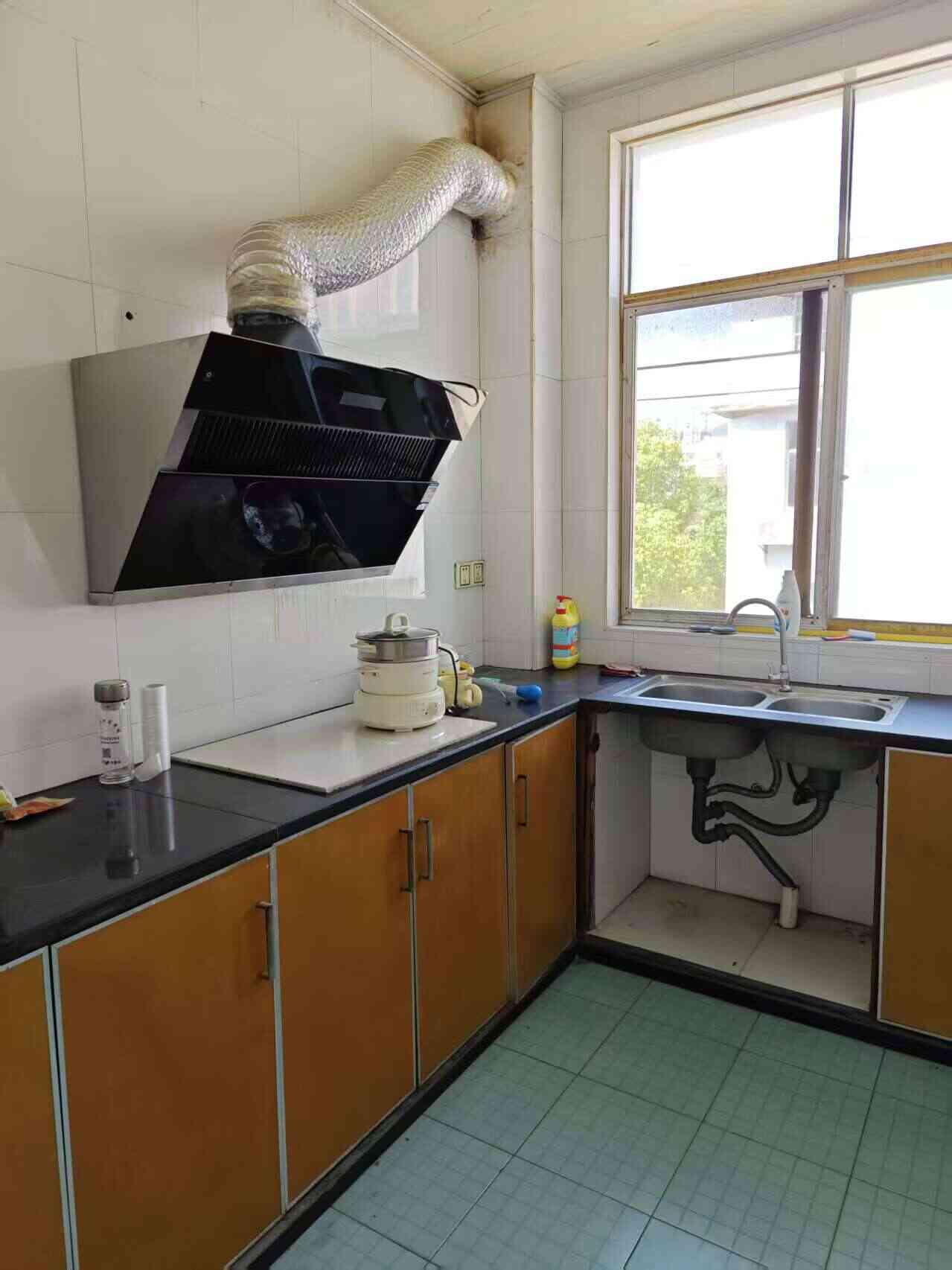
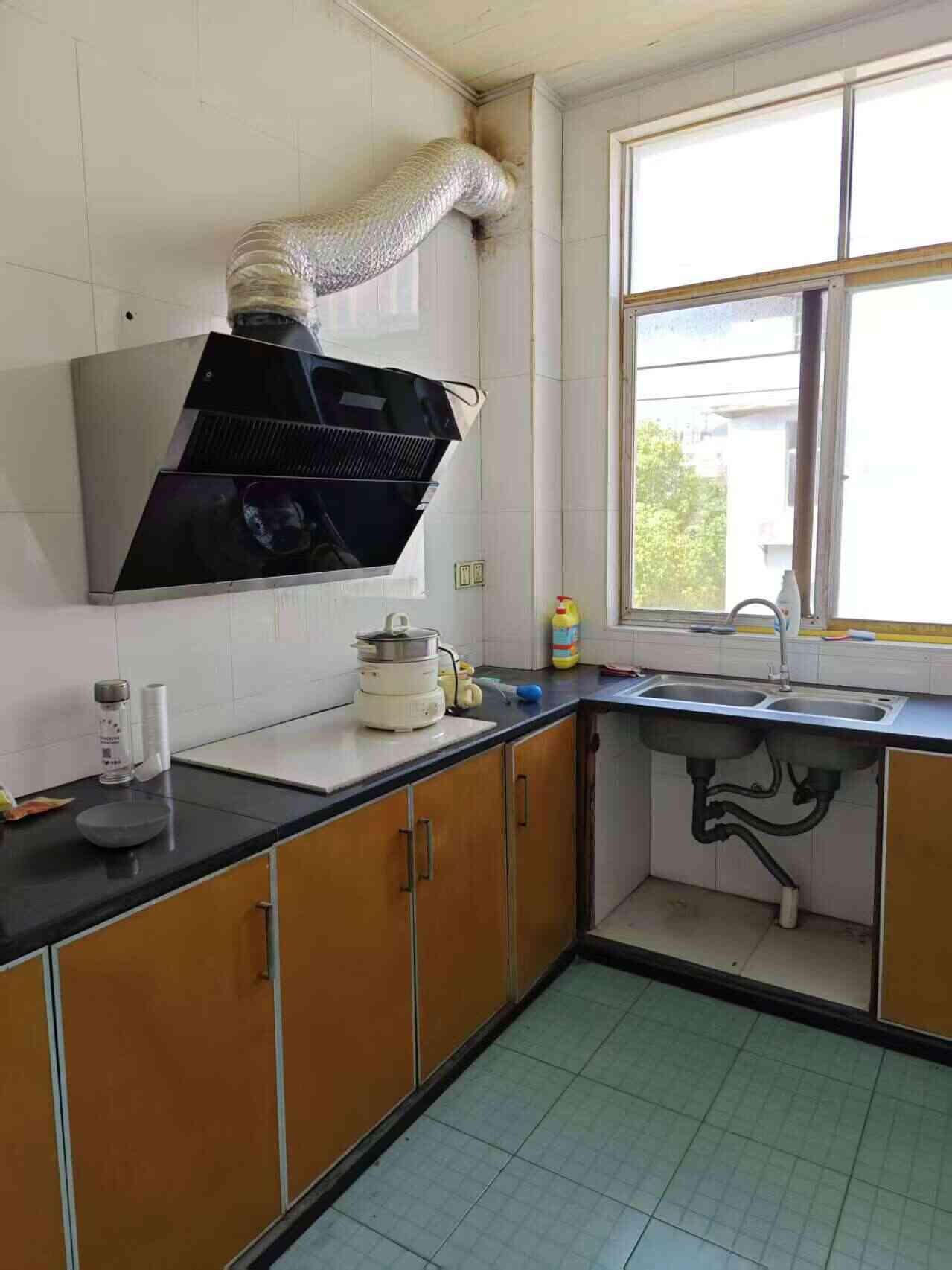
+ bowl [74,799,172,849]
